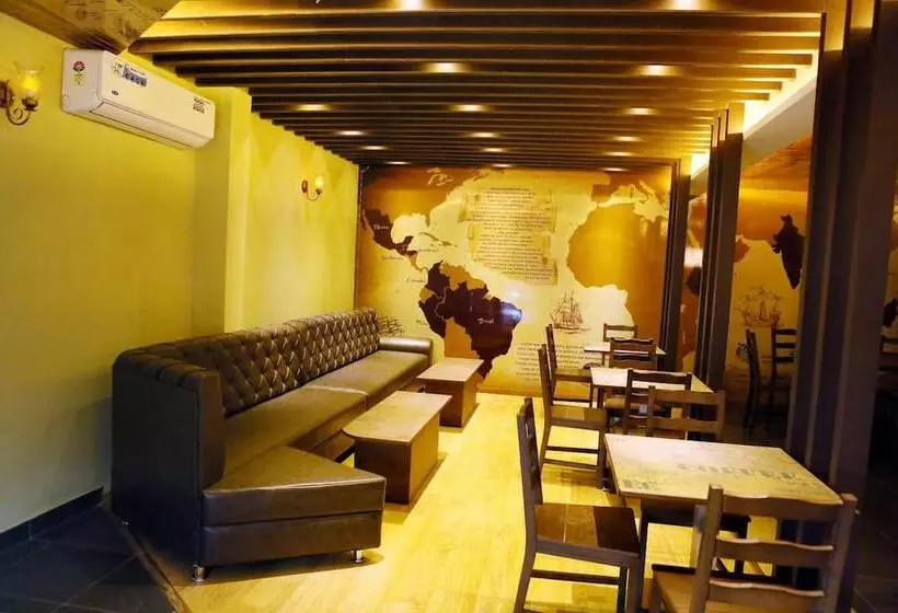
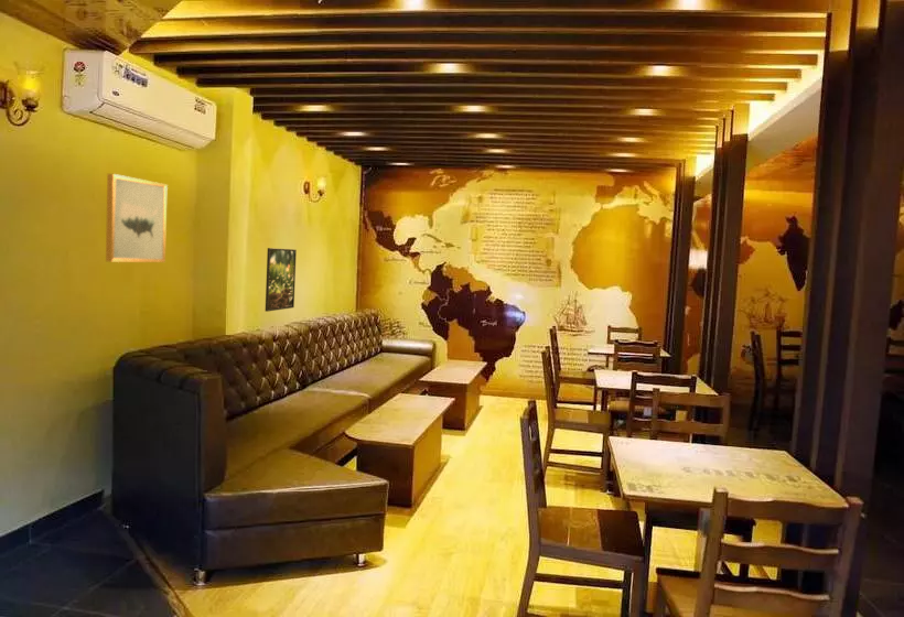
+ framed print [265,247,298,313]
+ wall art [105,173,169,263]
